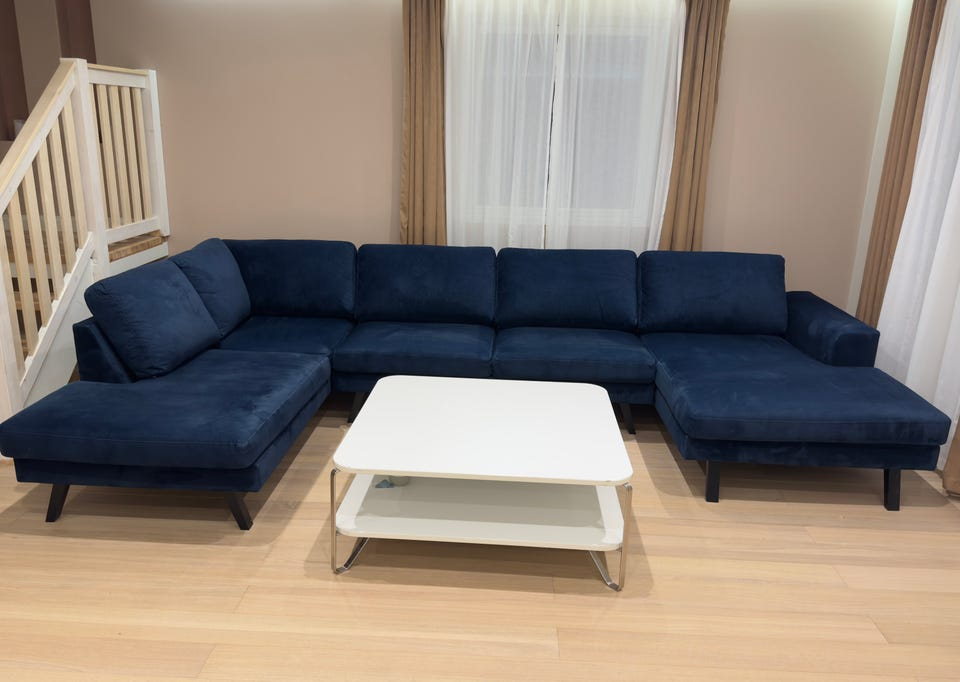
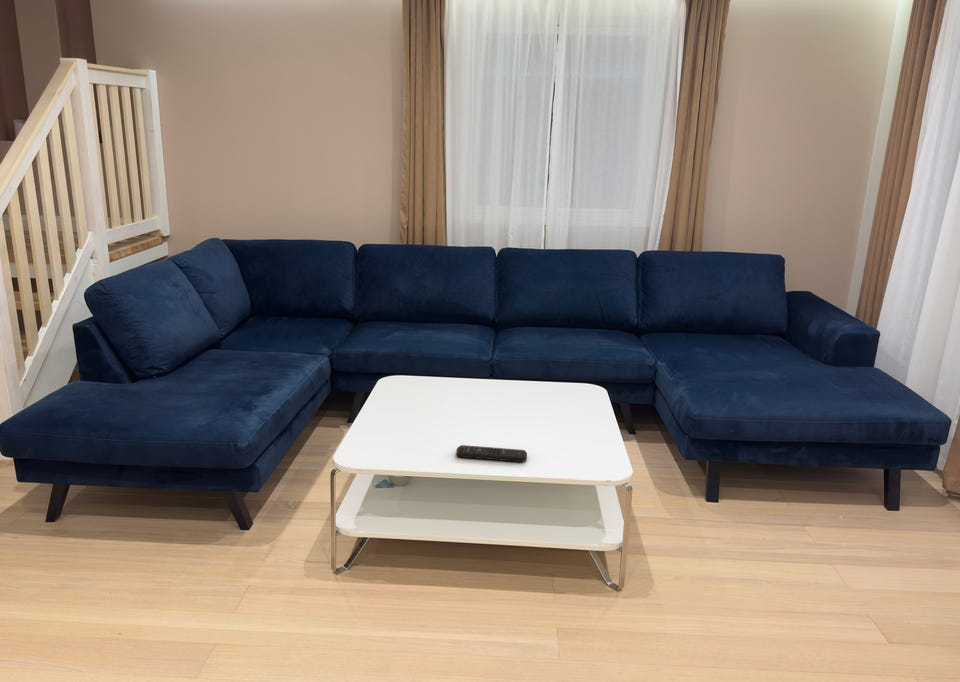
+ remote control [455,444,528,463]
